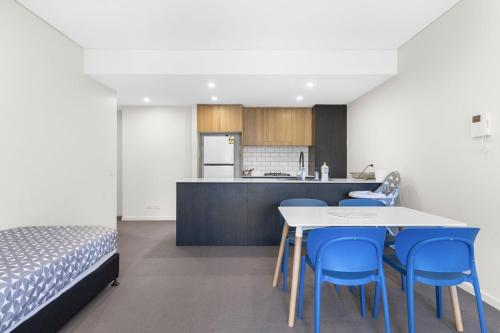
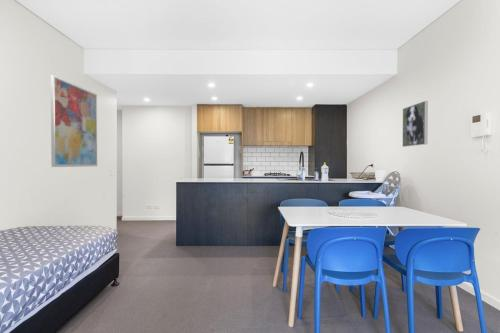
+ wall art [50,74,98,168]
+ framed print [402,100,429,148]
